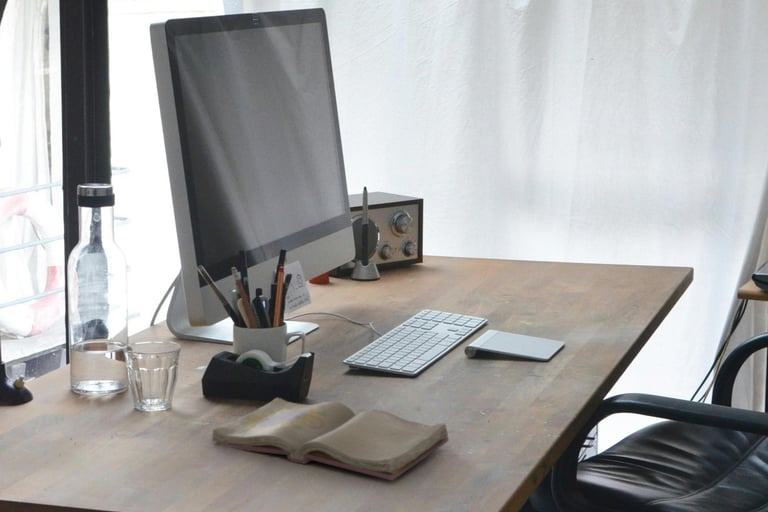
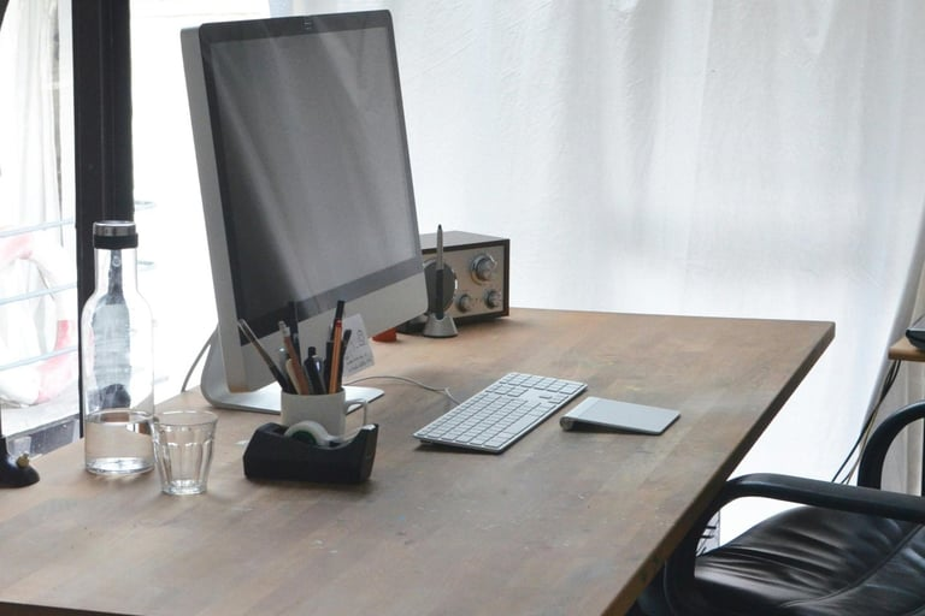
- diary [211,397,449,482]
